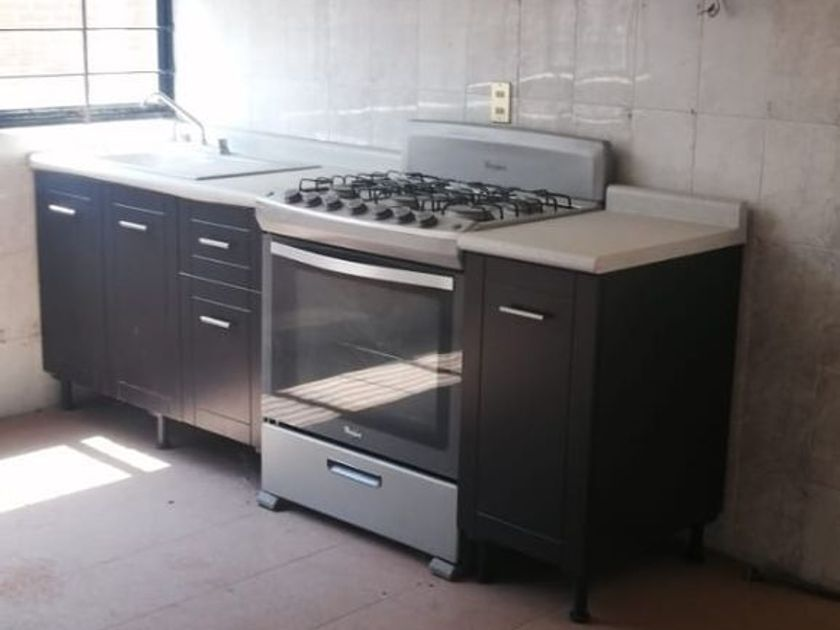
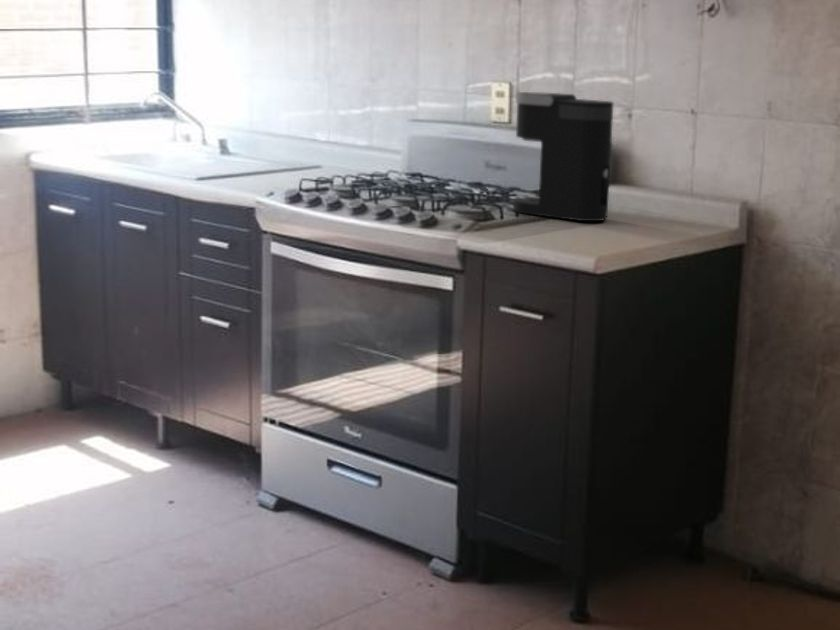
+ coffee maker [512,91,615,222]
